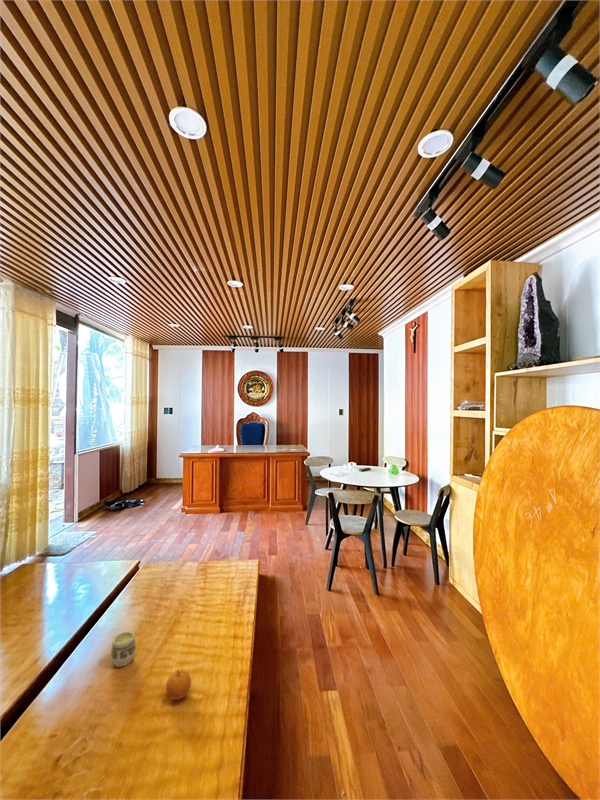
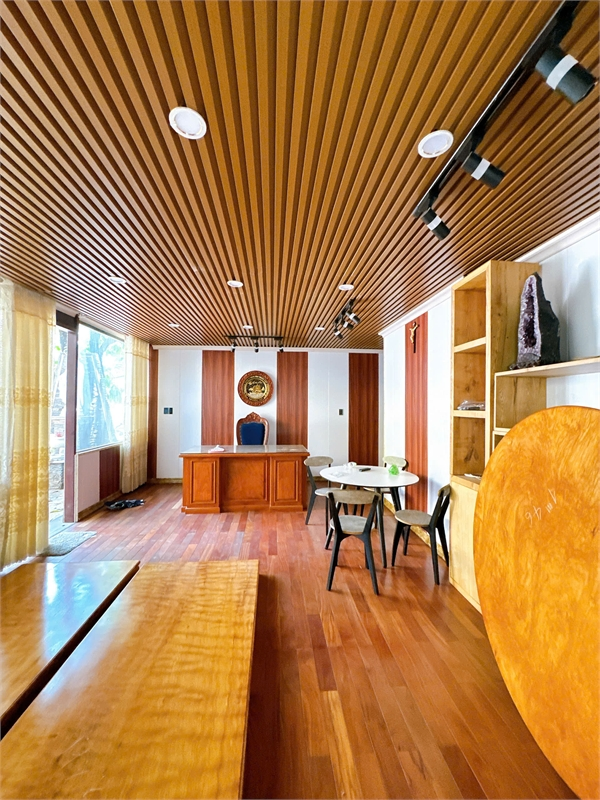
- fruit [165,668,192,701]
- cup [110,630,137,668]
